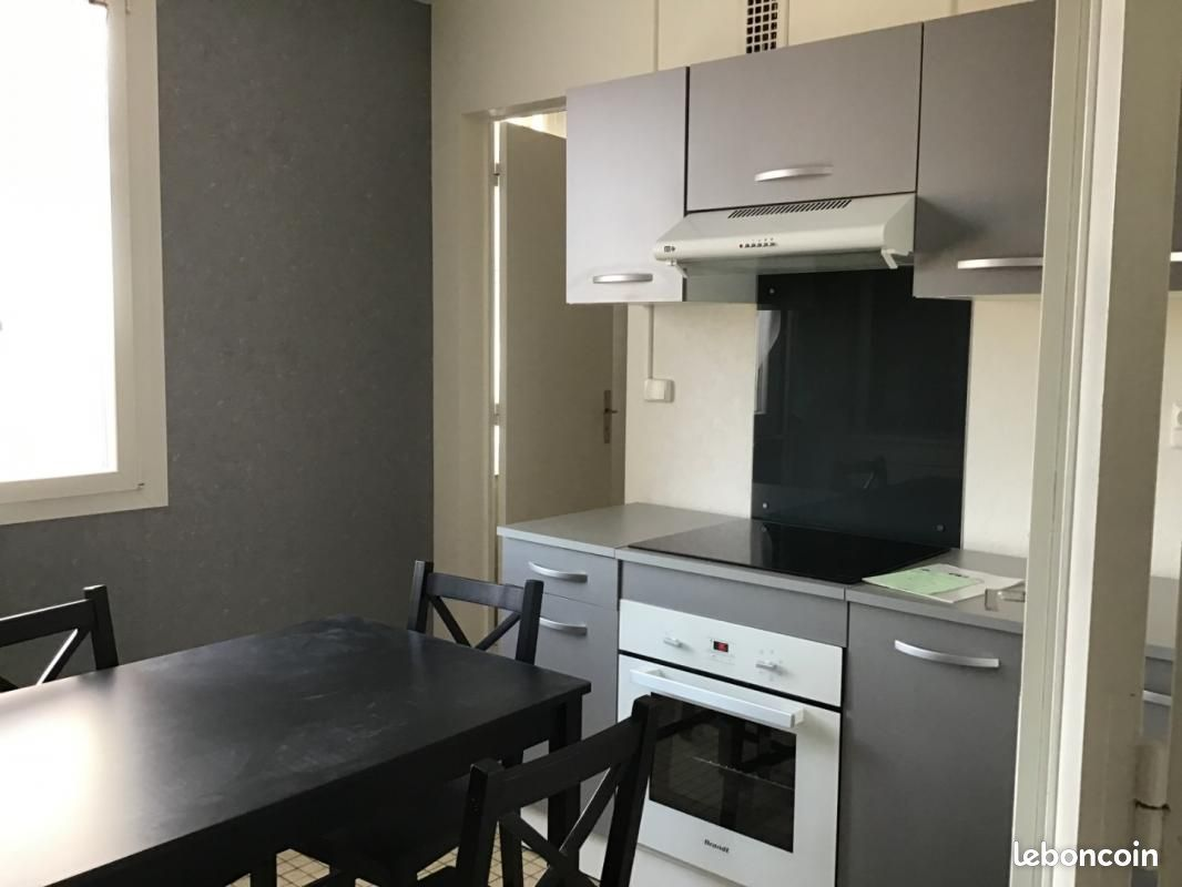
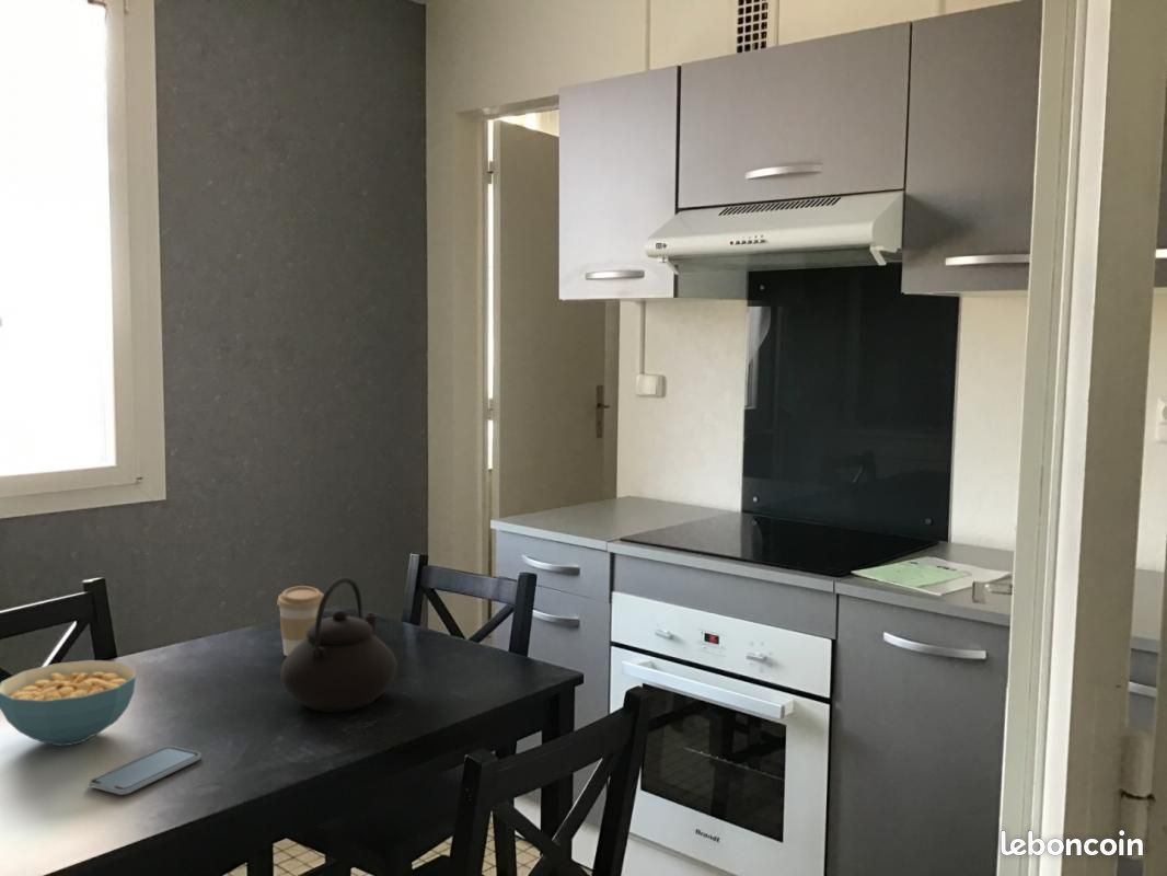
+ coffee cup [276,585,324,657]
+ cereal bowl [0,659,137,747]
+ smartphone [89,746,201,796]
+ teapot [280,576,397,713]
